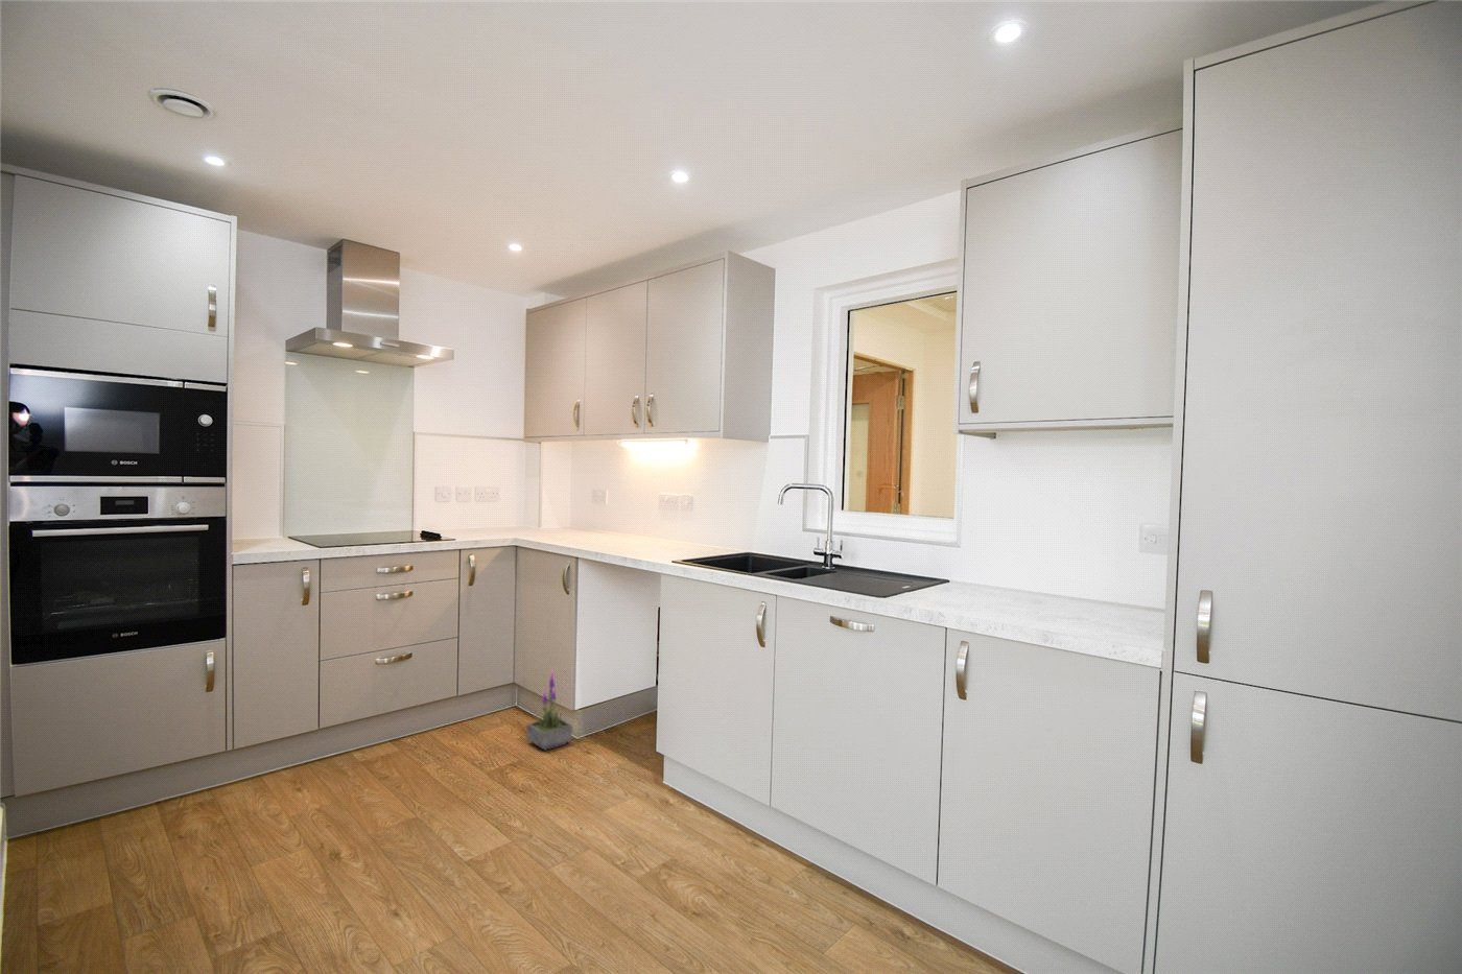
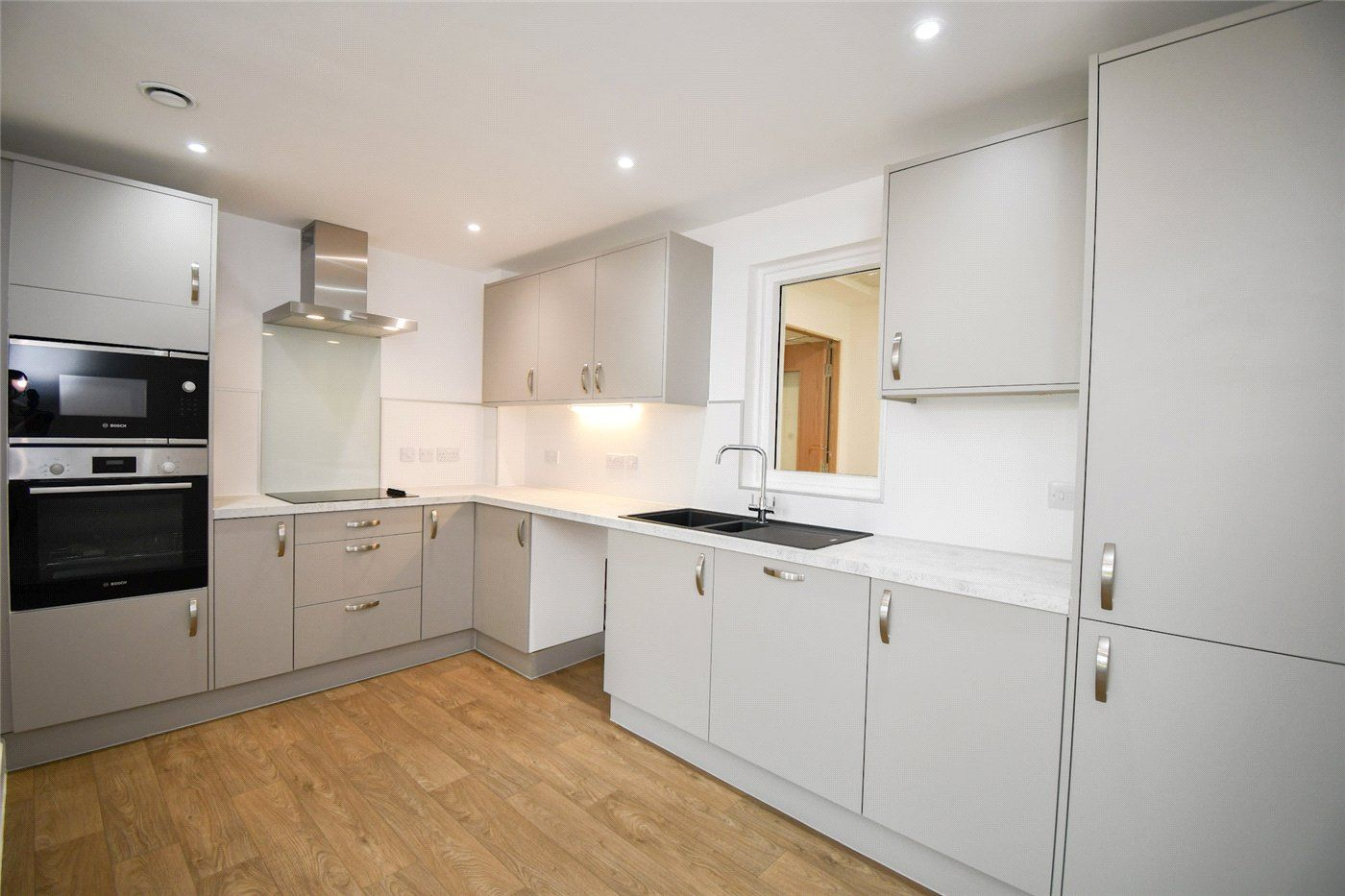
- potted plant [526,671,573,751]
